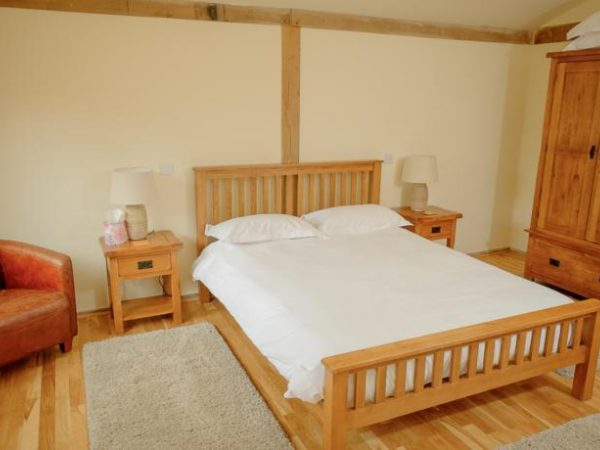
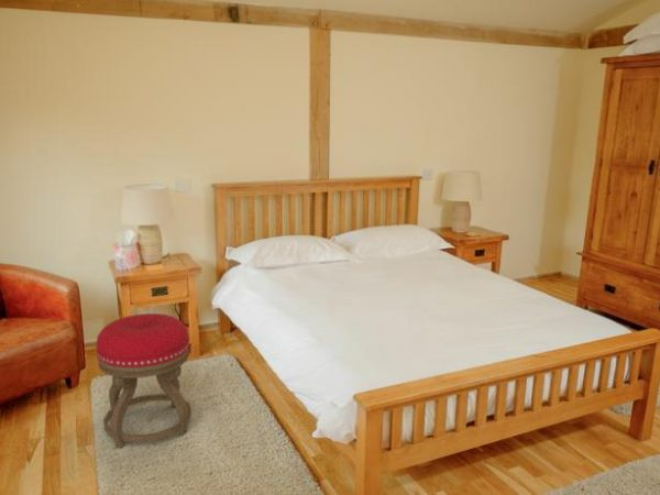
+ stool [96,312,193,449]
